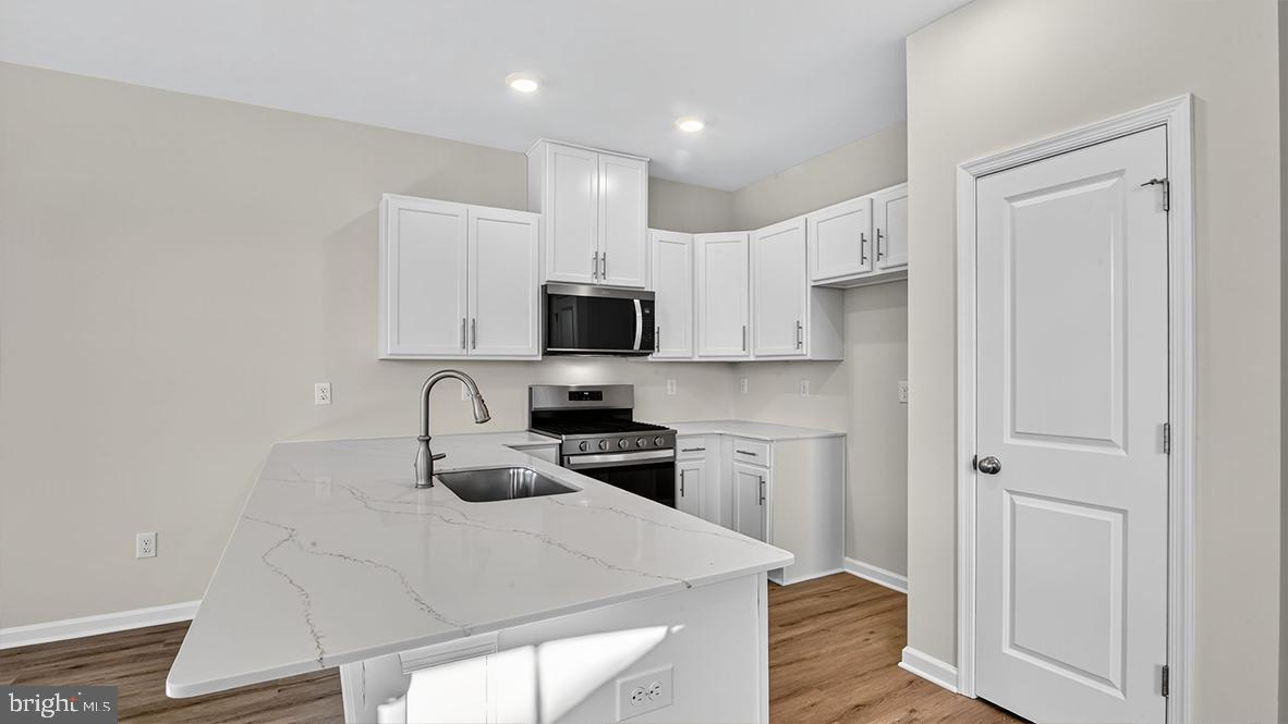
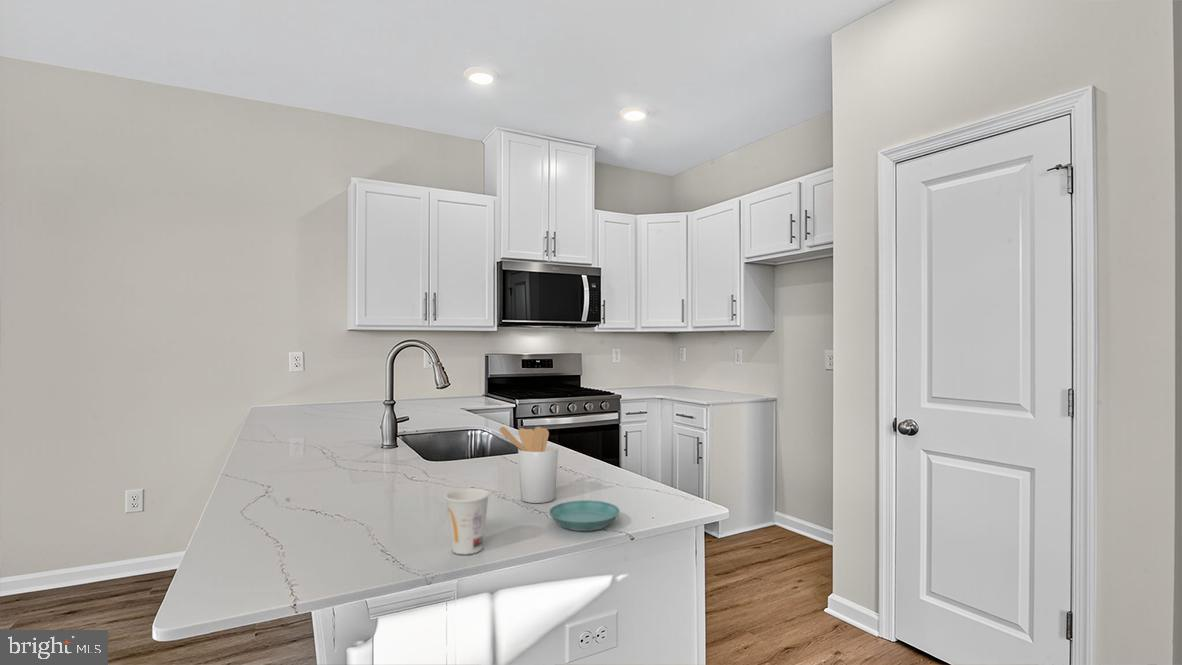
+ utensil holder [498,426,559,504]
+ cup [444,488,491,555]
+ saucer [548,499,621,532]
